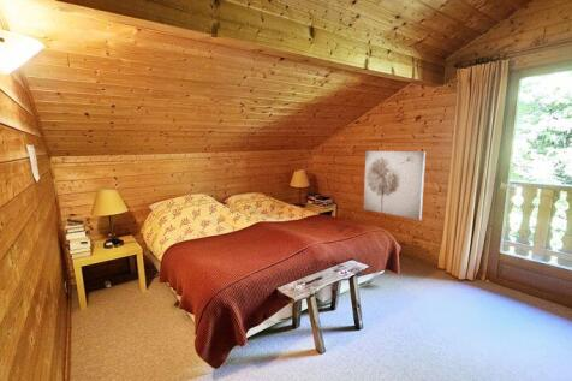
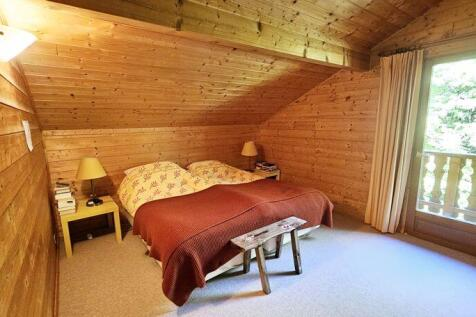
- wall art [363,150,427,221]
